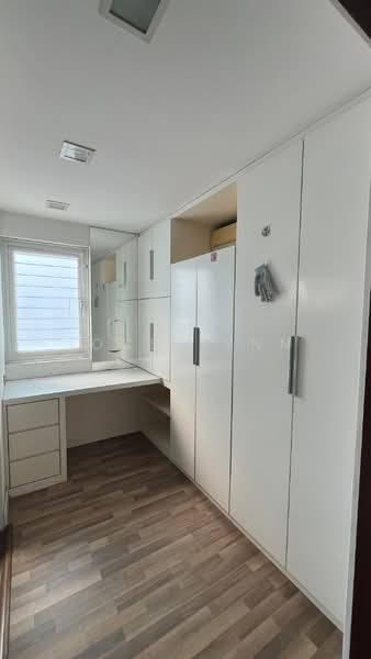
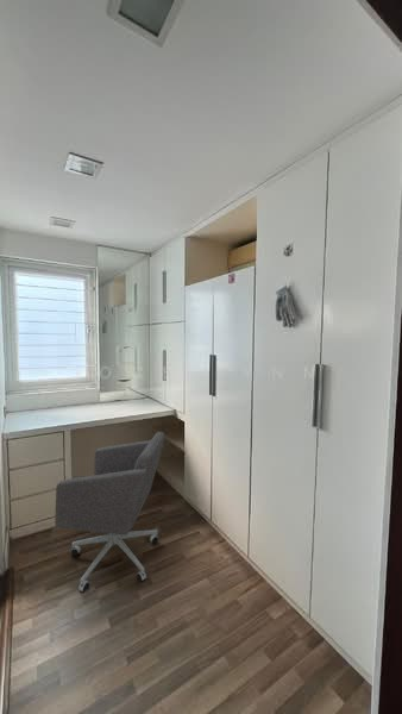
+ office chair [54,431,165,594]
